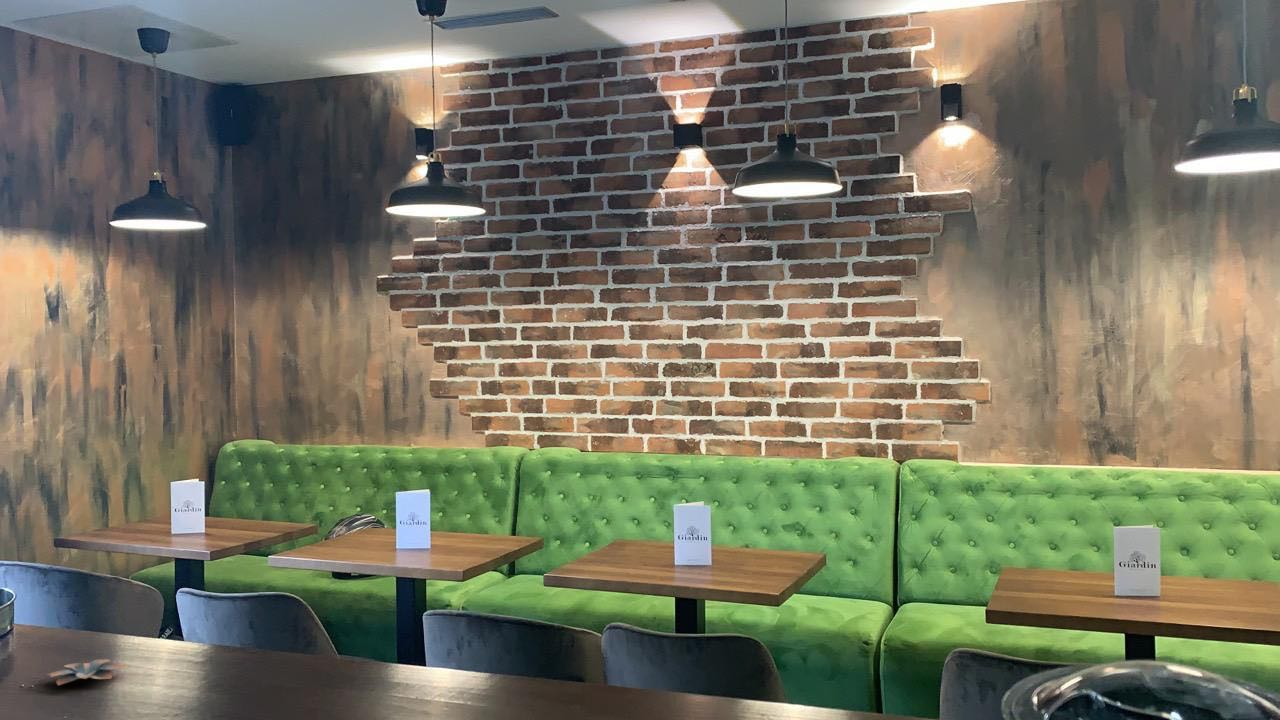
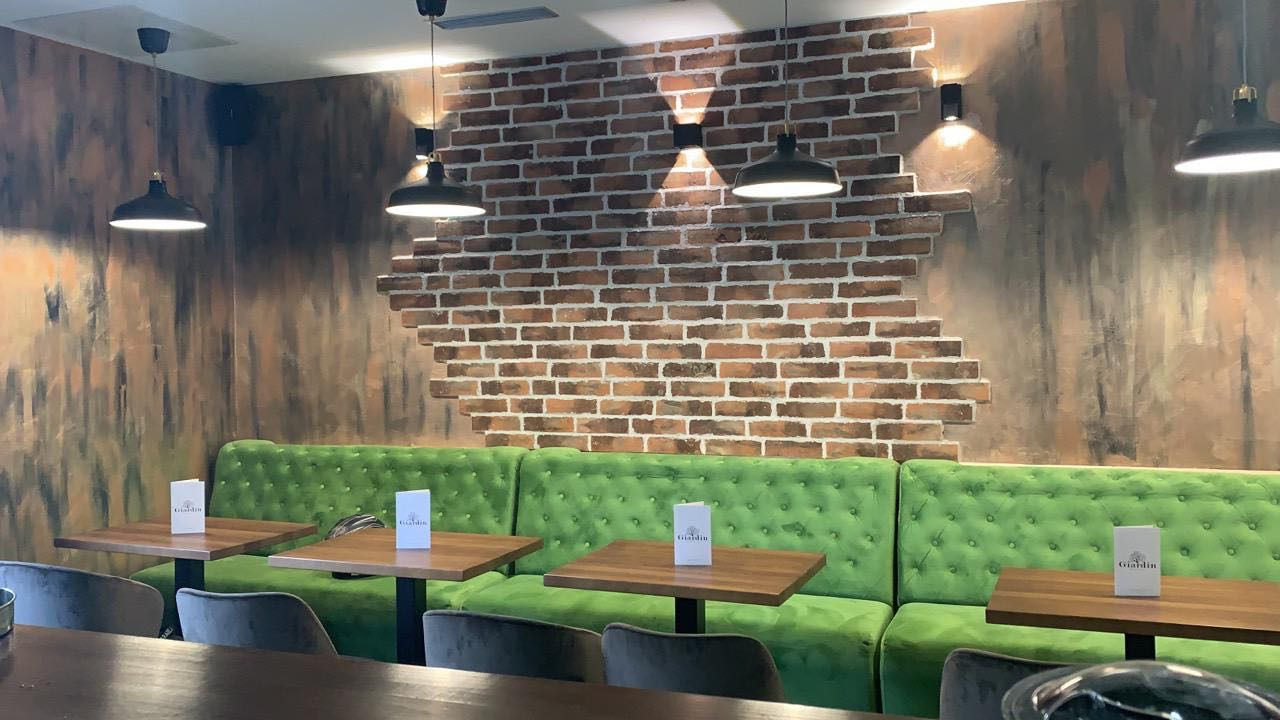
- flower [46,658,128,686]
